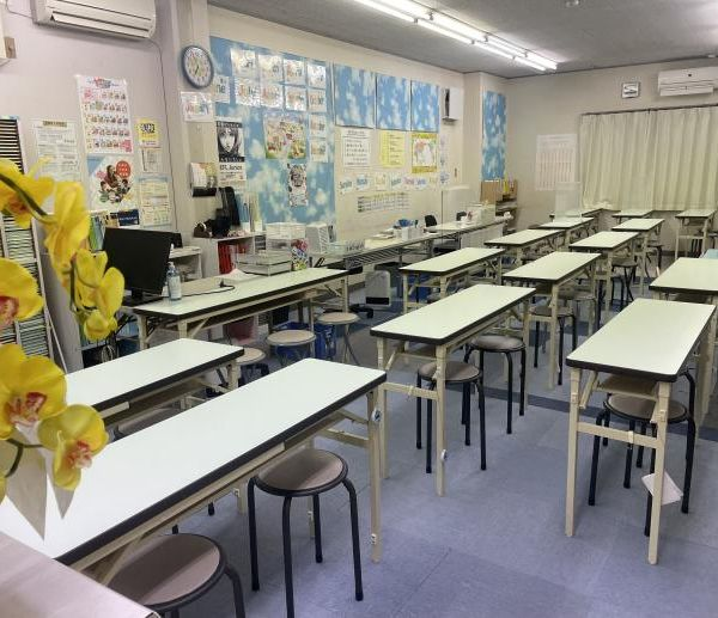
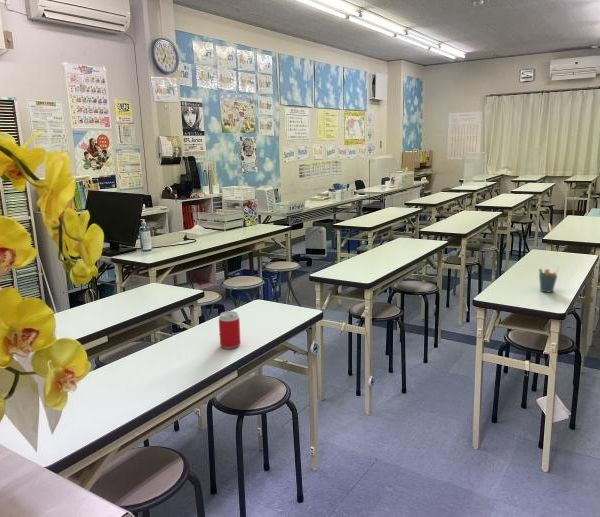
+ pen holder [538,265,560,294]
+ beverage can [218,310,241,350]
